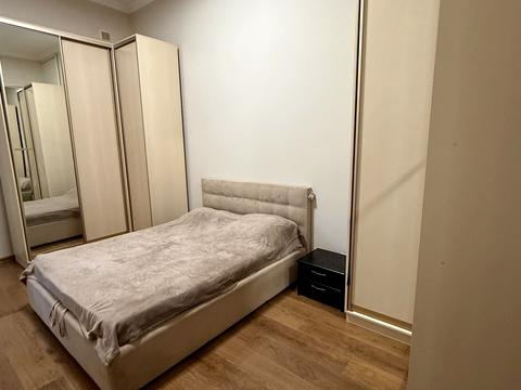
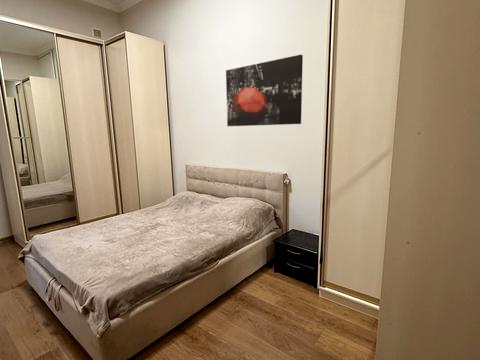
+ wall art [225,54,304,127]
